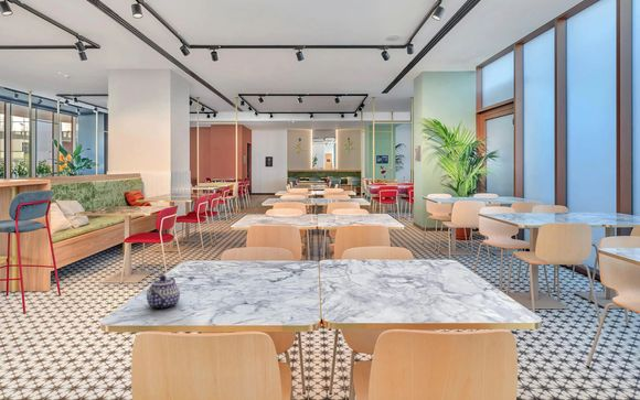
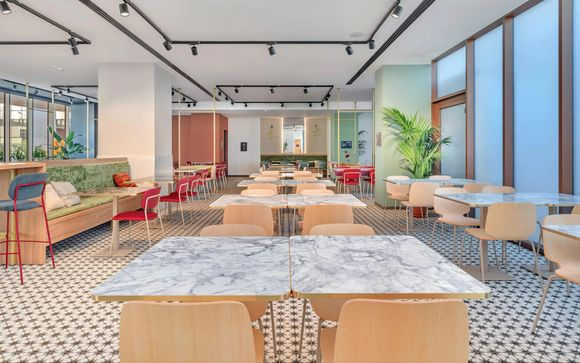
- teapot [146,274,181,310]
